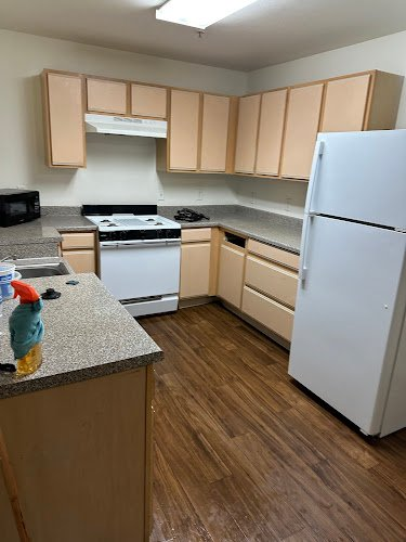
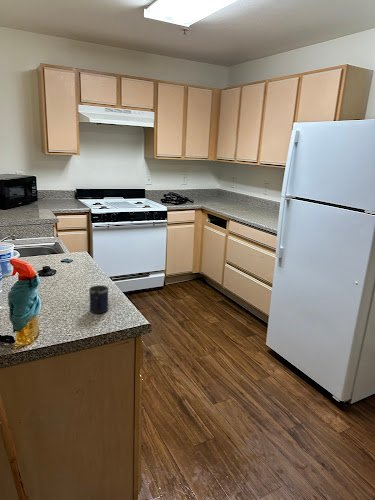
+ mug [88,284,110,314]
